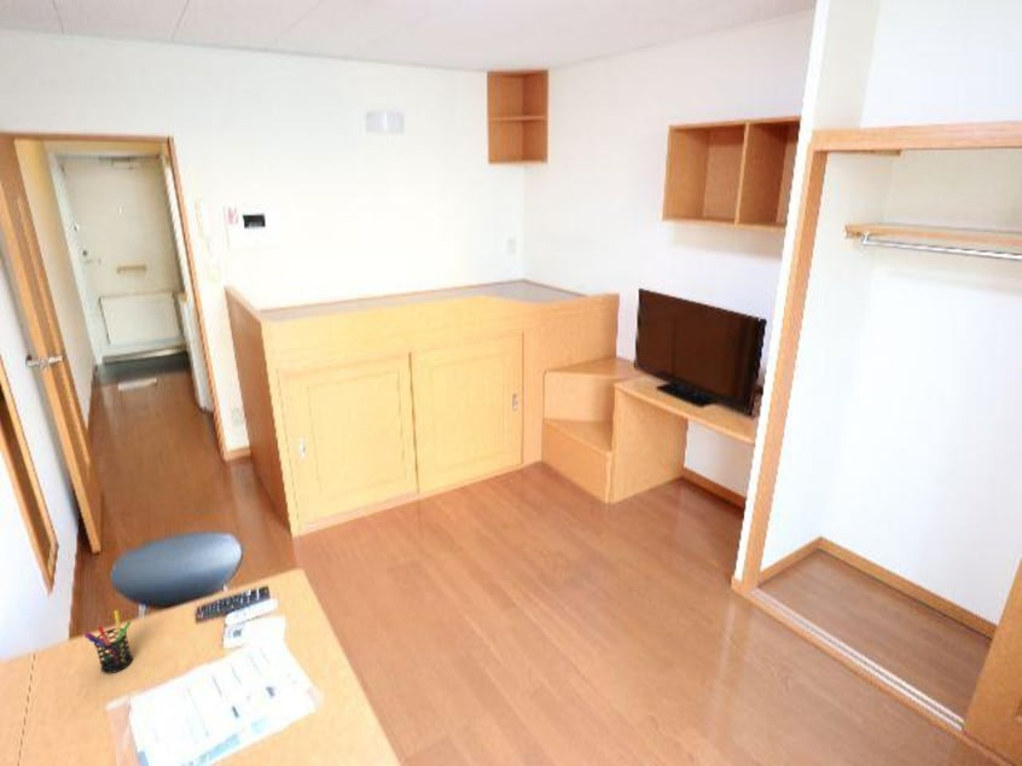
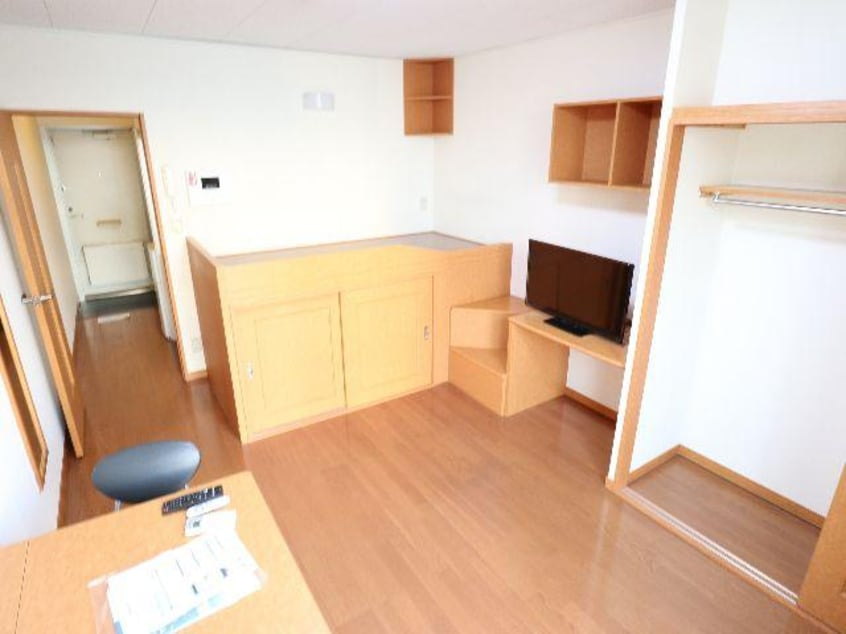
- pen holder [83,609,134,674]
